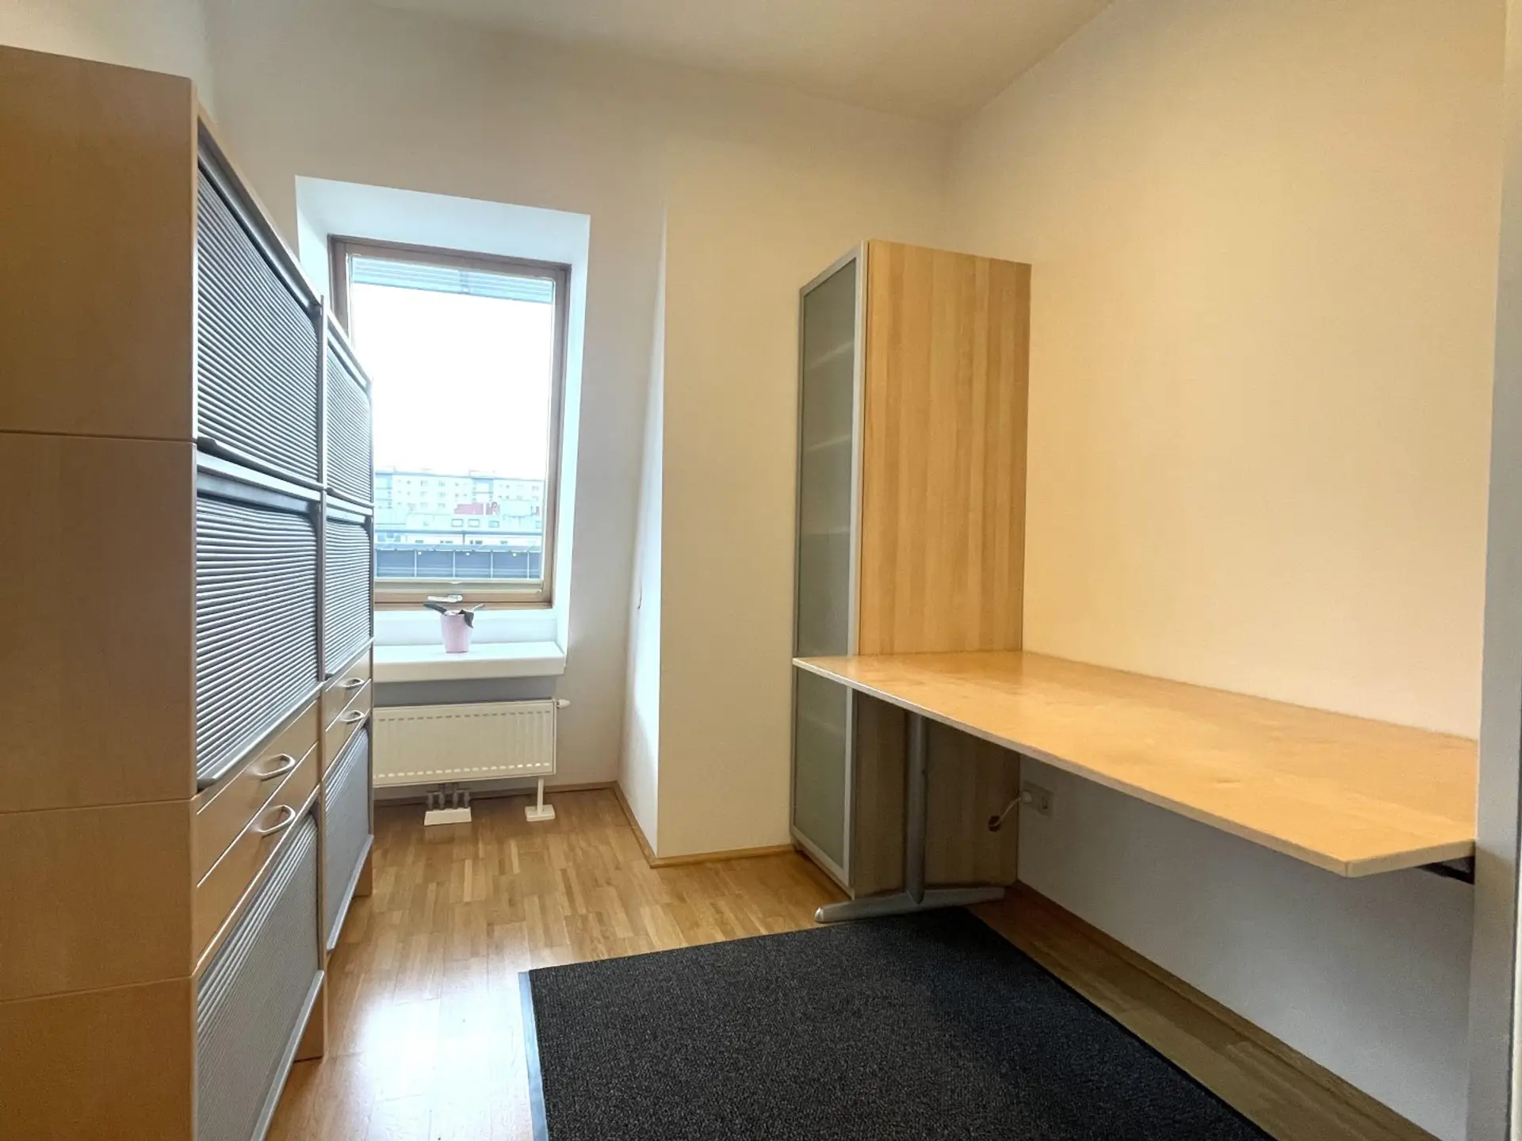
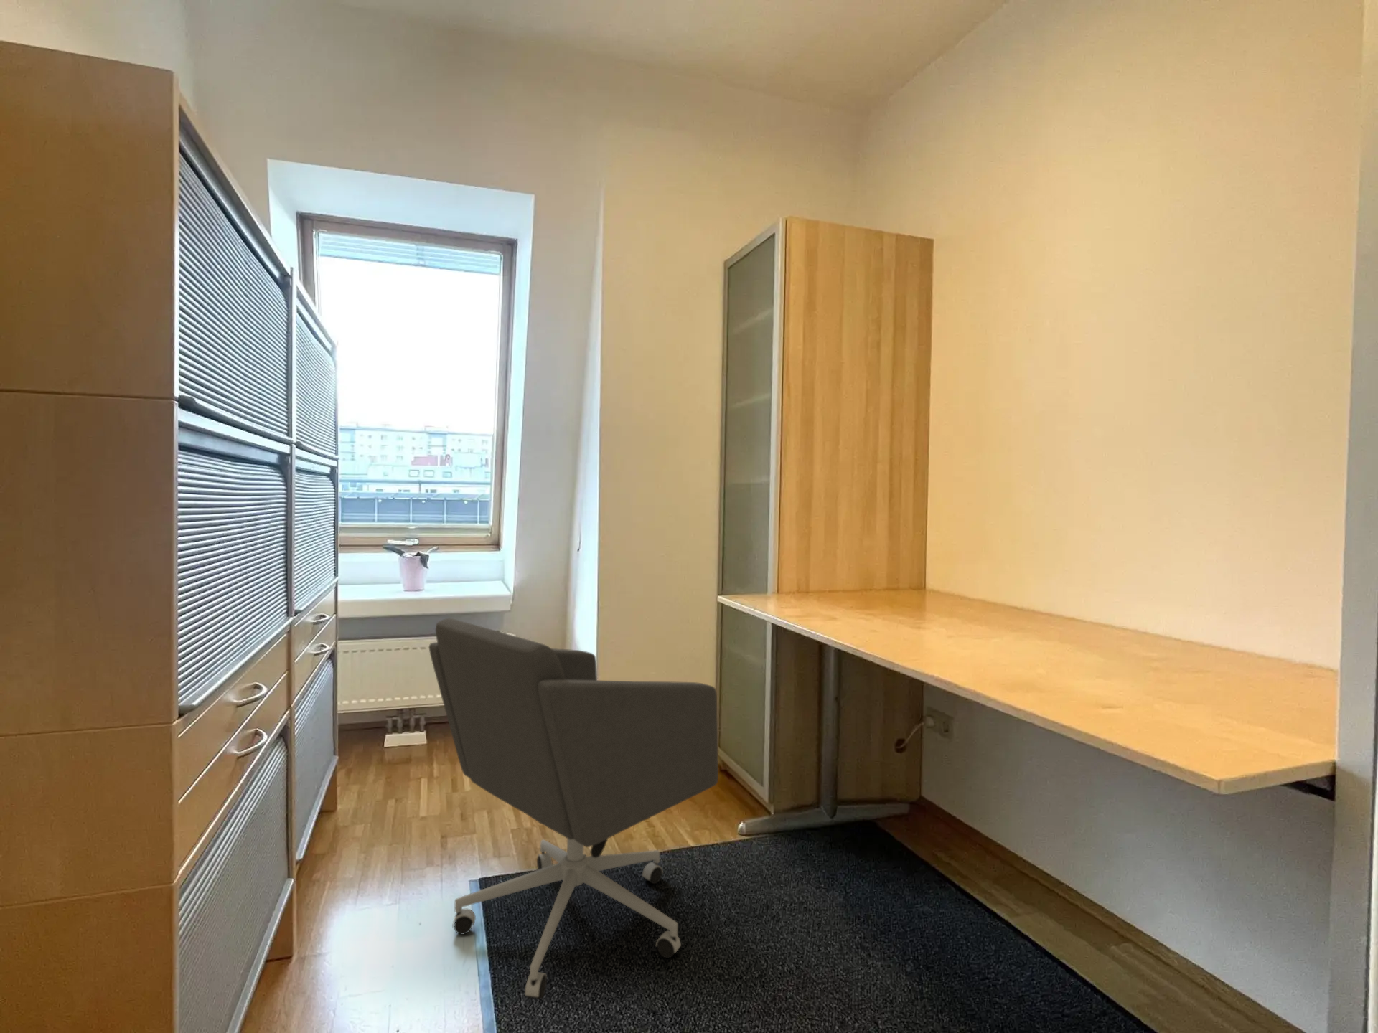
+ office chair [429,617,719,1000]
